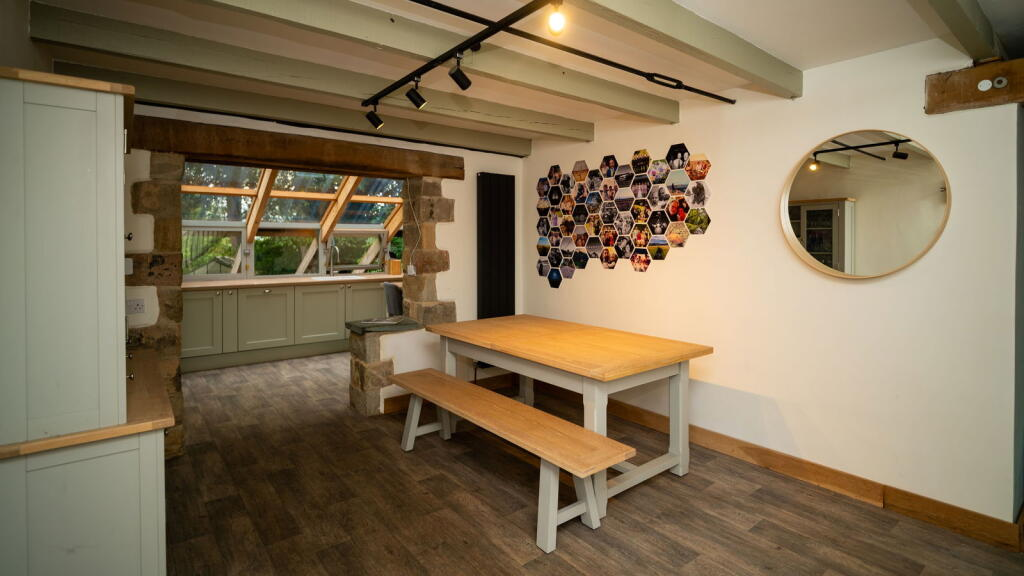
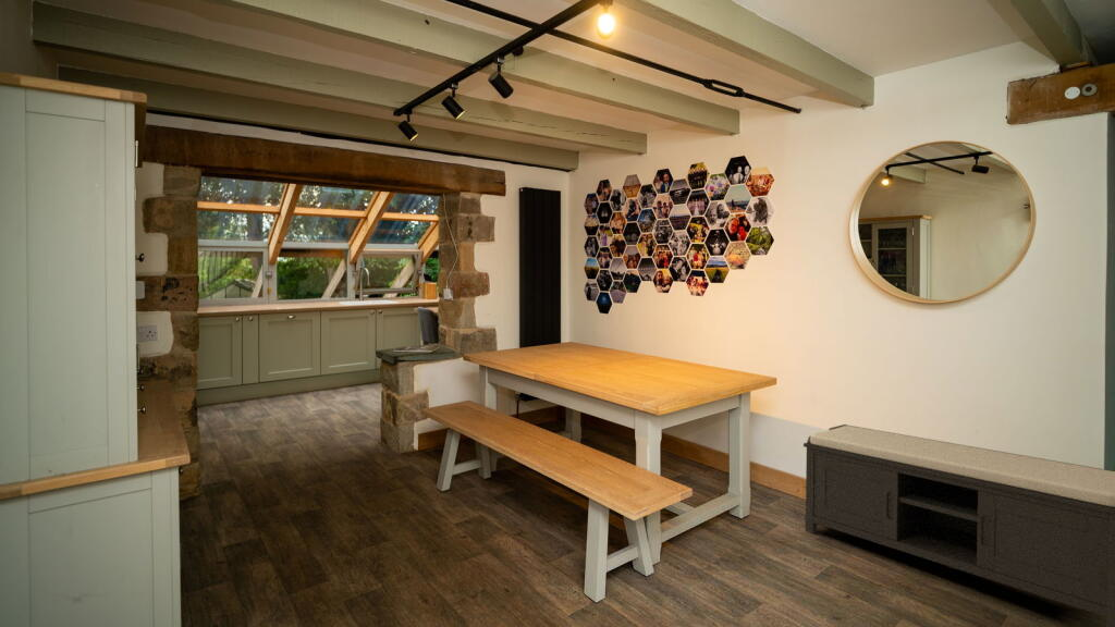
+ bench [802,423,1115,627]
